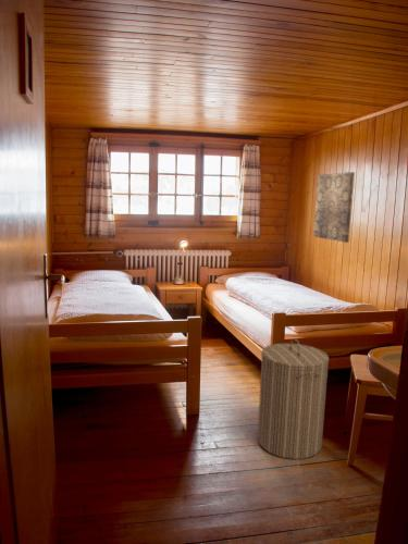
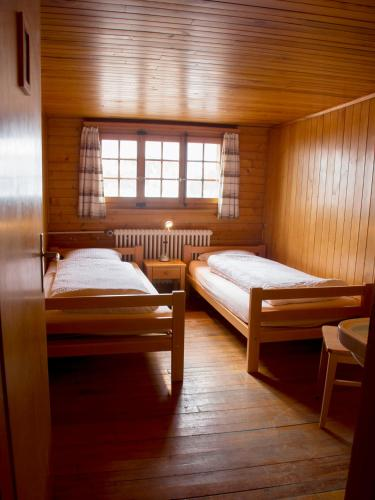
- laundry hamper [257,337,330,460]
- wall art [312,171,356,244]
